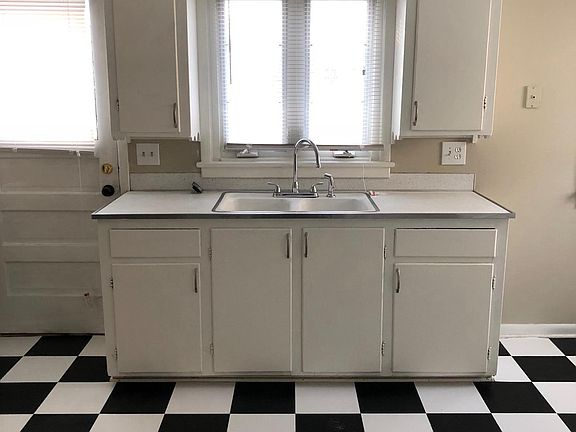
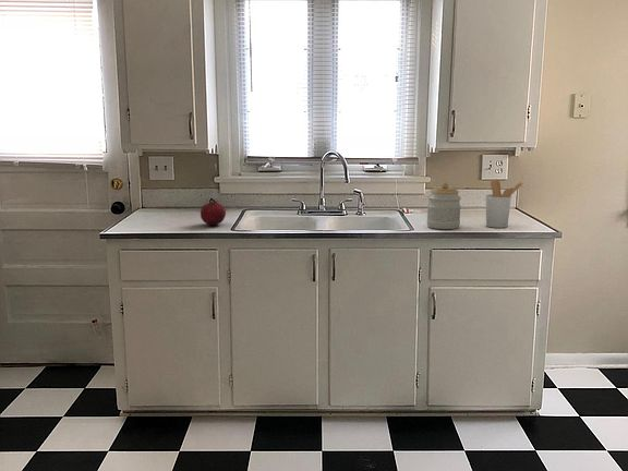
+ utensil holder [485,179,523,229]
+ fruit [200,200,227,226]
+ jar [426,181,462,230]
